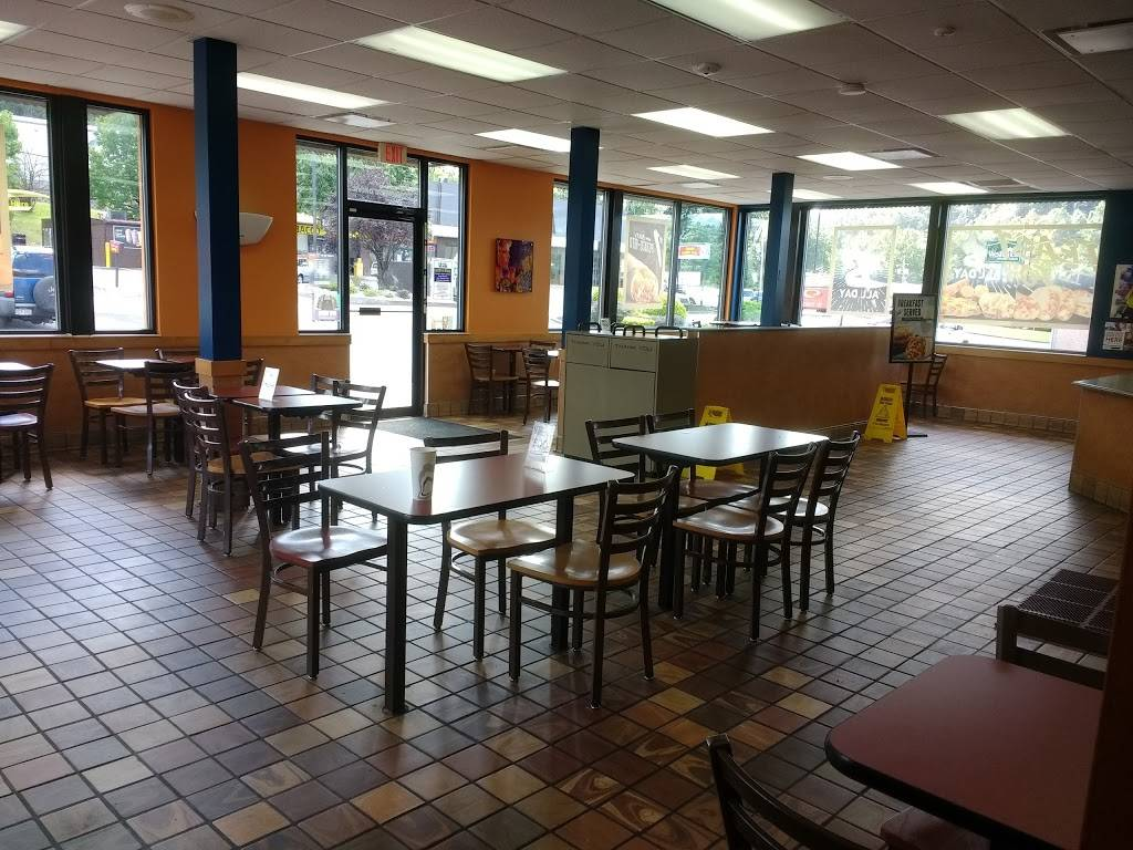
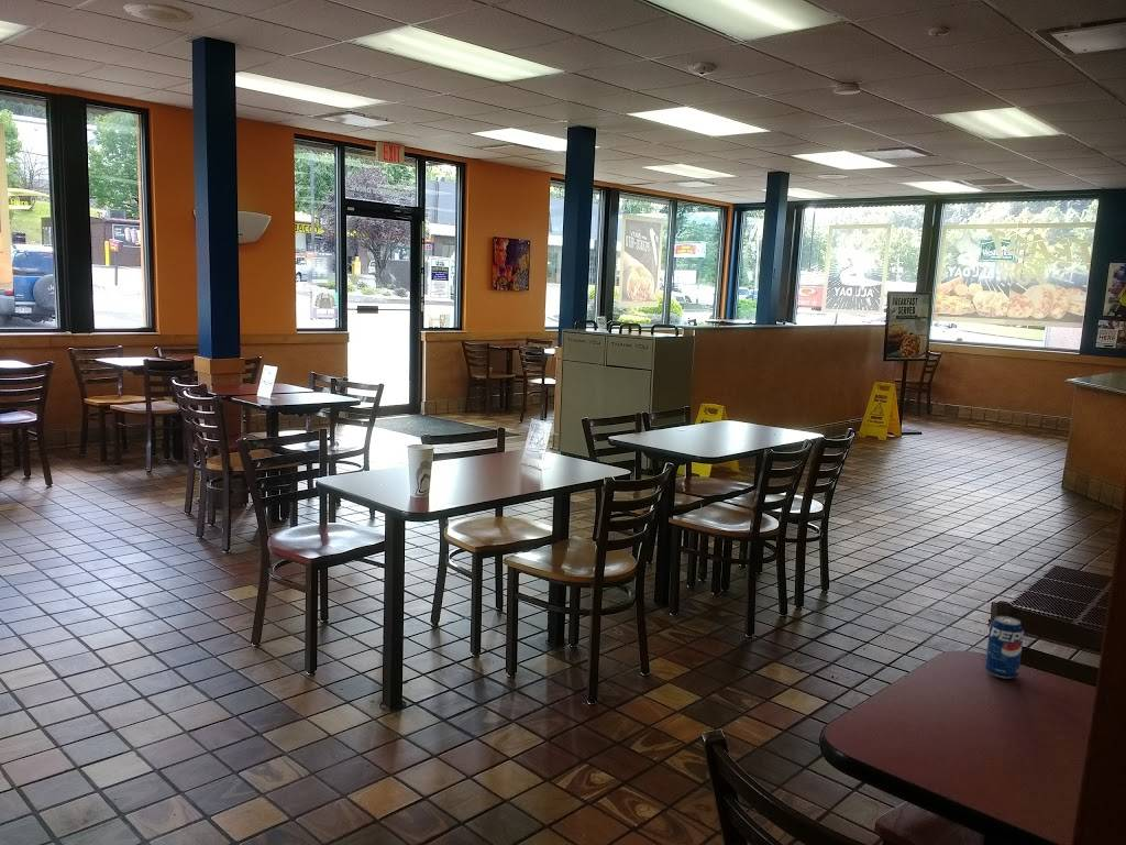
+ beverage can [984,615,1025,680]
